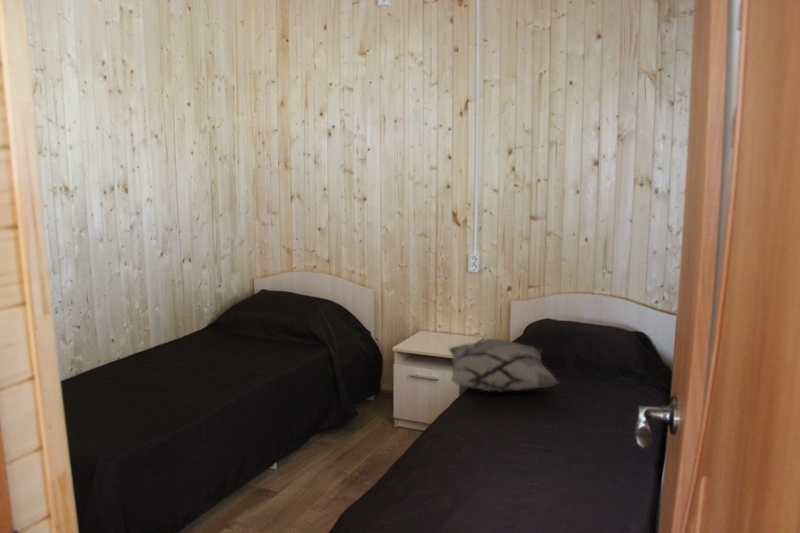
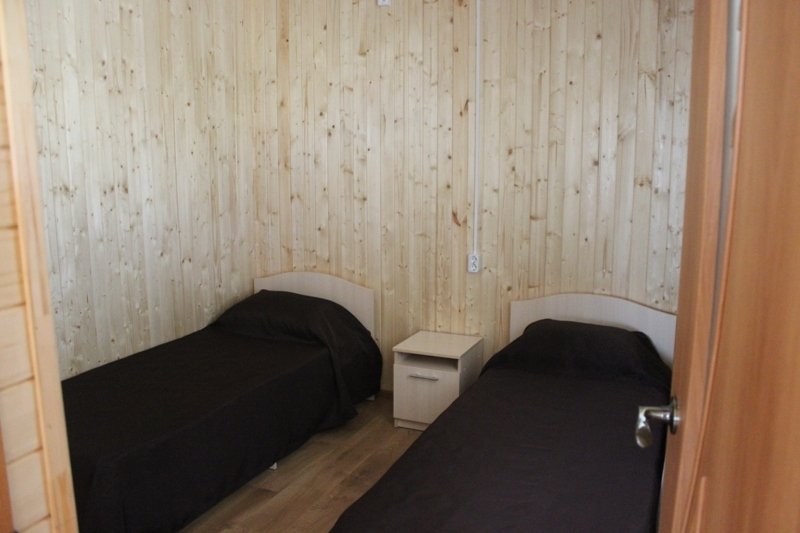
- decorative pillow [447,338,560,392]
